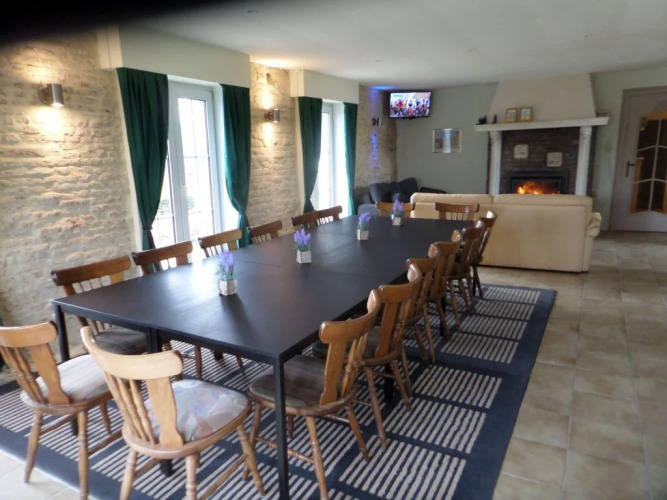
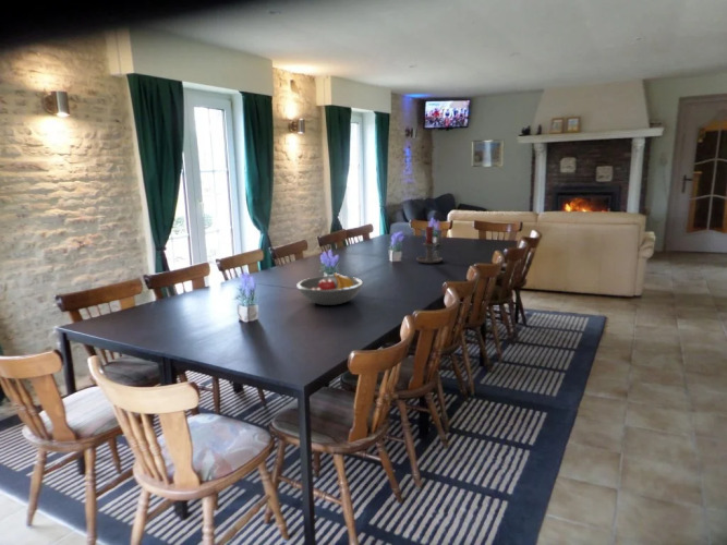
+ fruit bowl [295,271,364,306]
+ candle holder [415,225,444,264]
